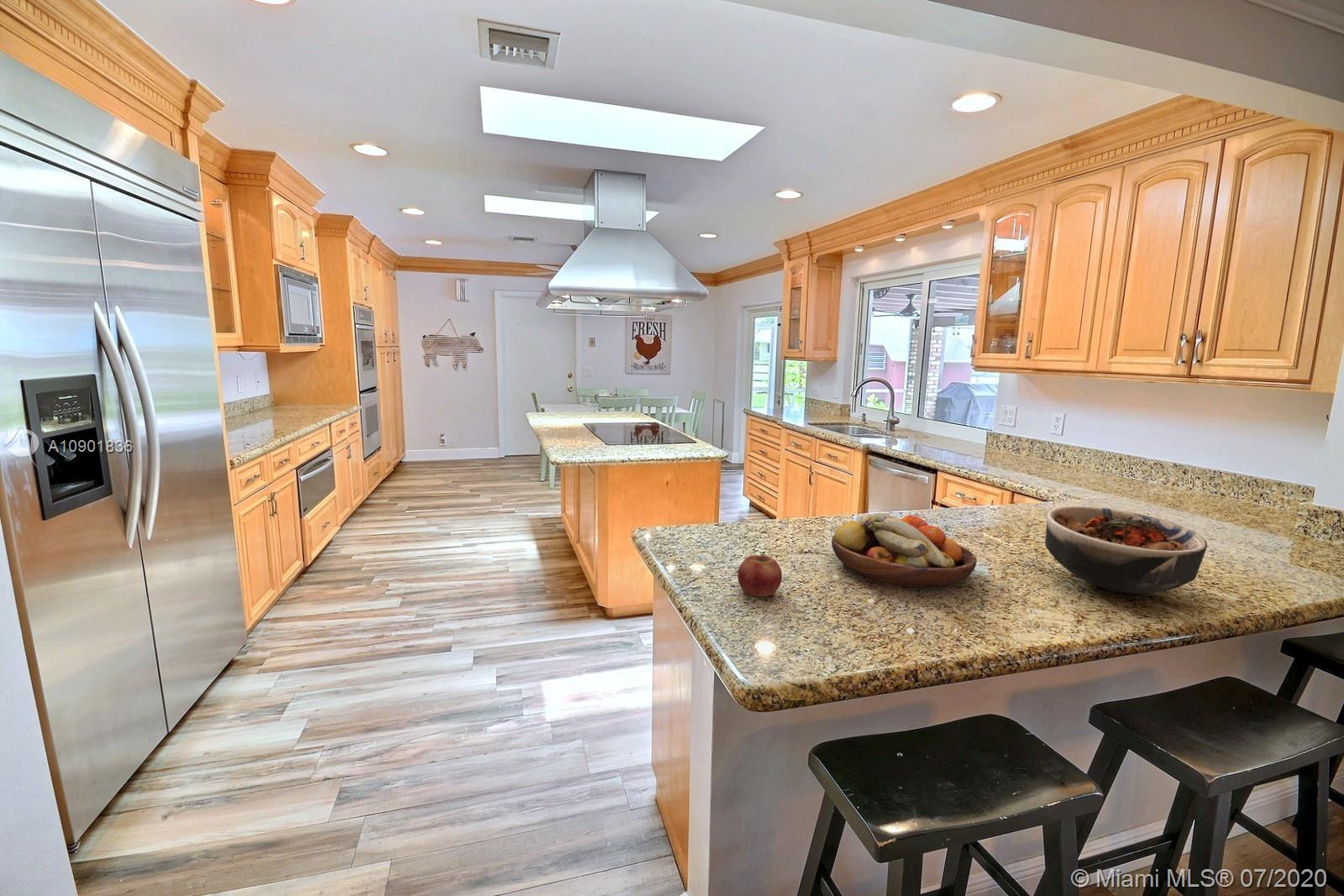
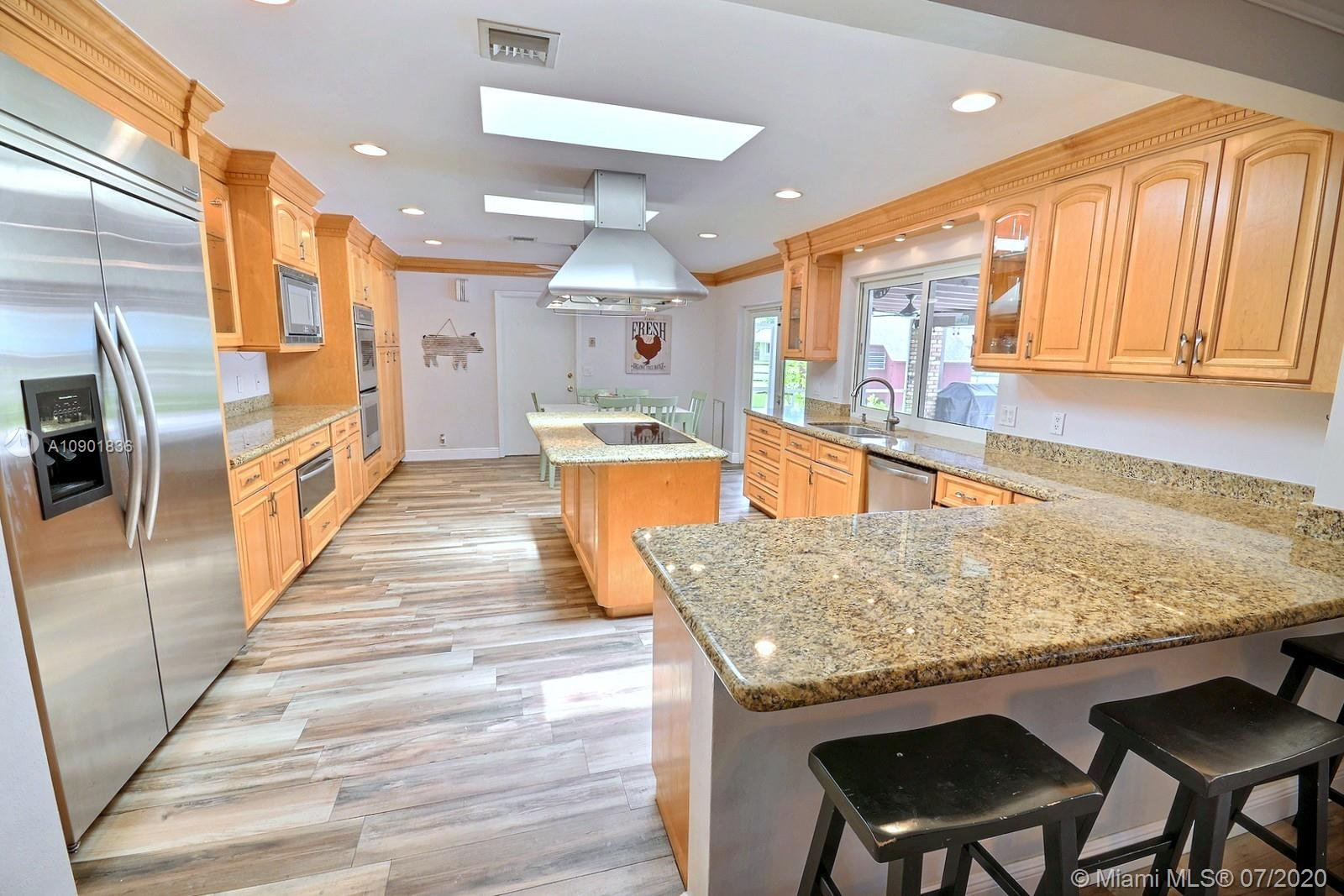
- apple [737,551,783,597]
- bowl [1044,506,1208,595]
- fruit bowl [831,512,978,588]
